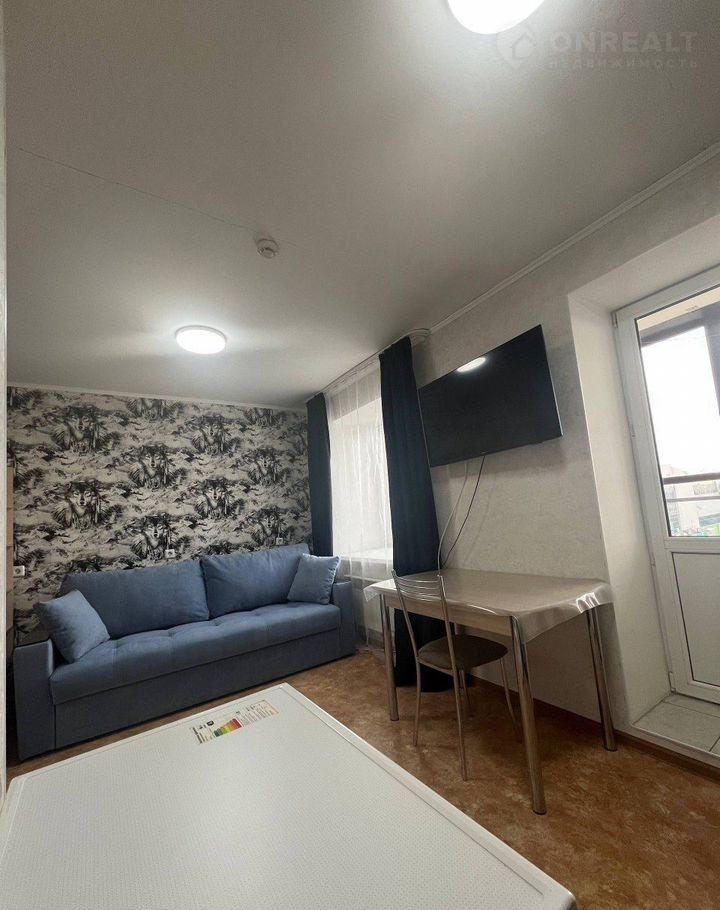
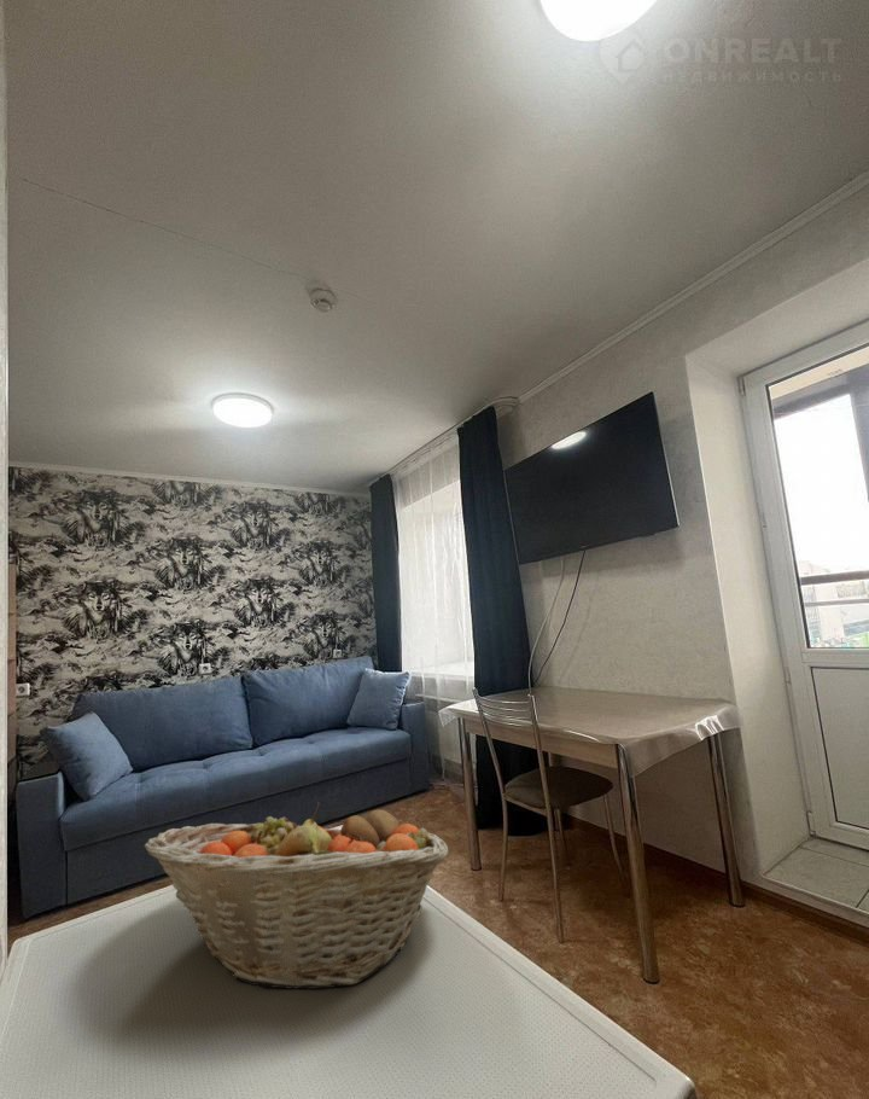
+ fruit basket [144,801,449,990]
